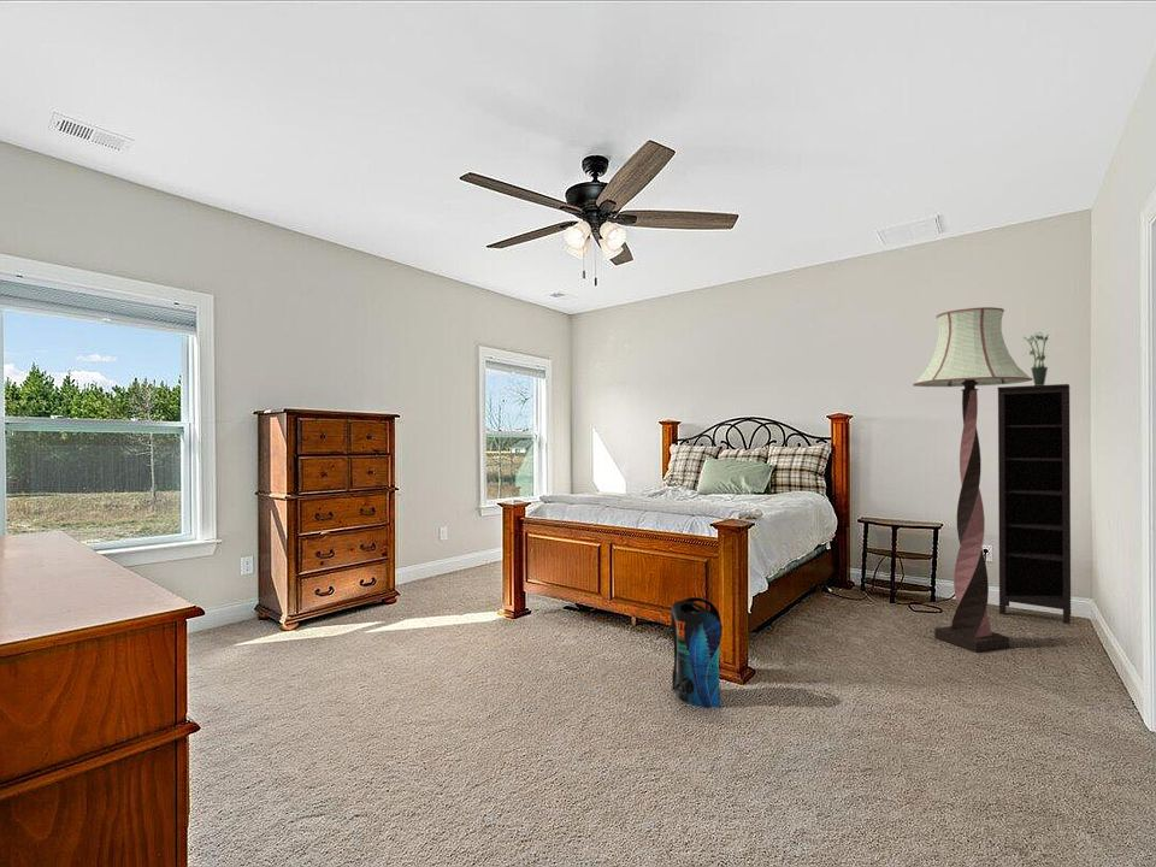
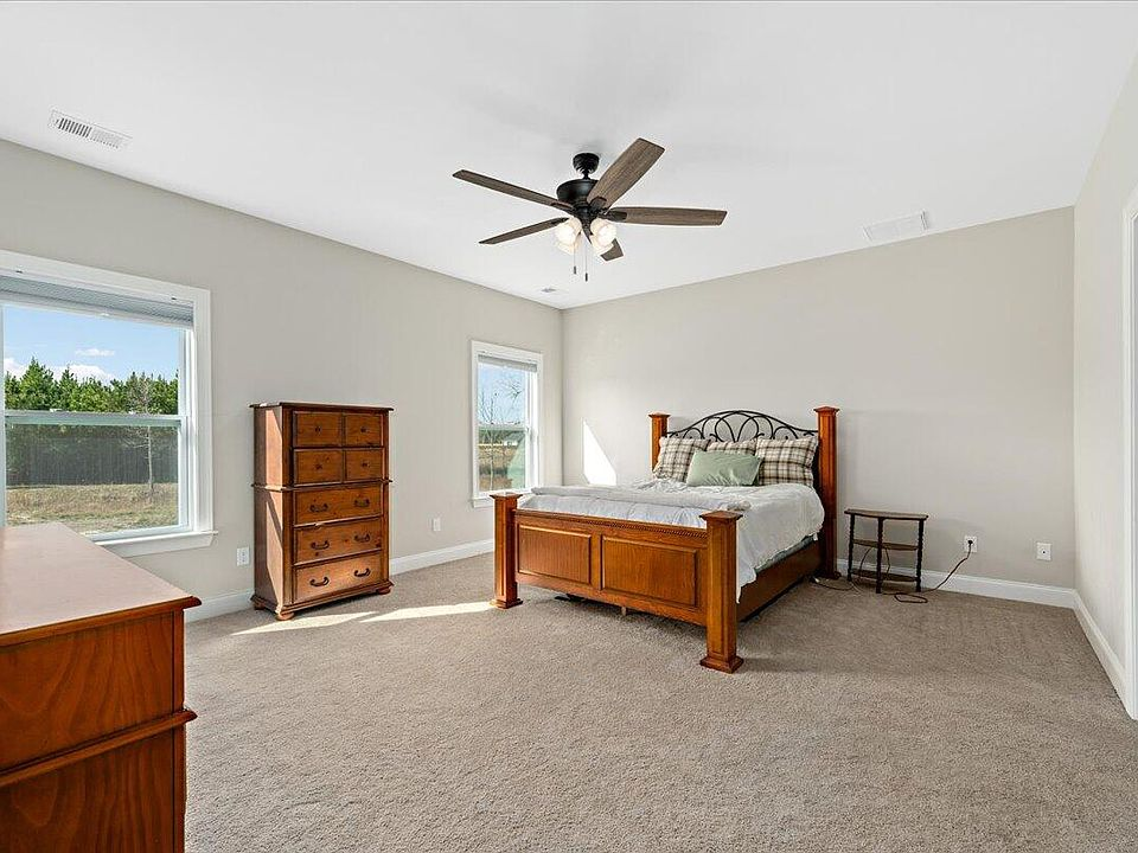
- floor lamp [912,306,1033,654]
- pouch [670,596,724,709]
- potted plant [1022,331,1050,385]
- bookcase [997,383,1072,625]
